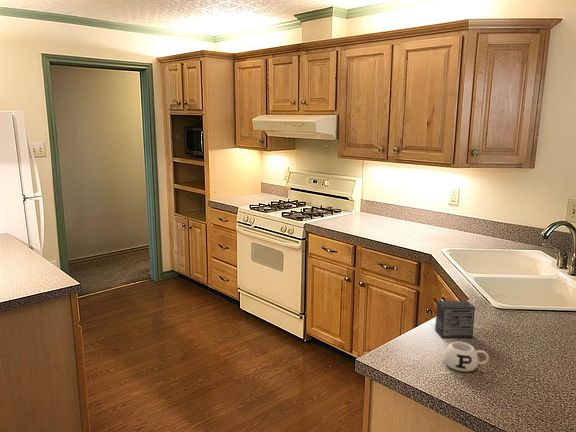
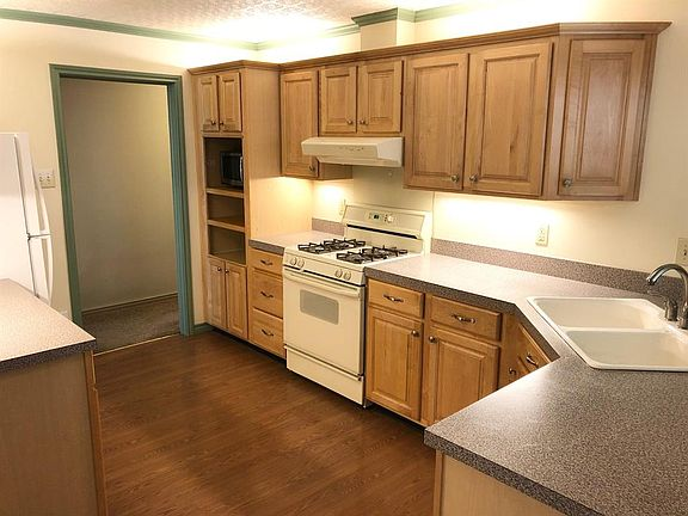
- mug [443,341,490,373]
- small box [434,300,476,339]
